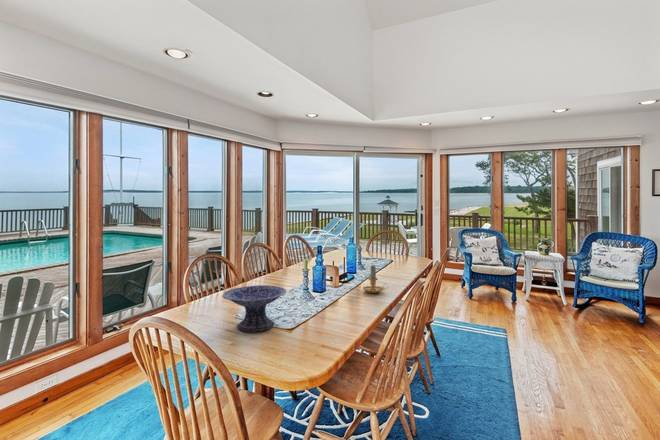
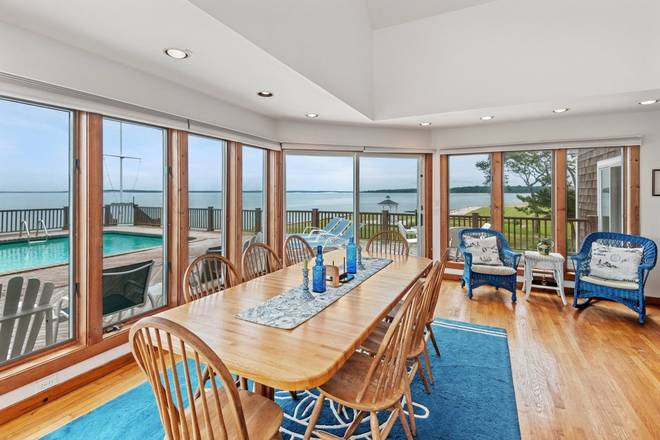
- decorative bowl [222,284,288,332]
- candle [362,265,389,294]
